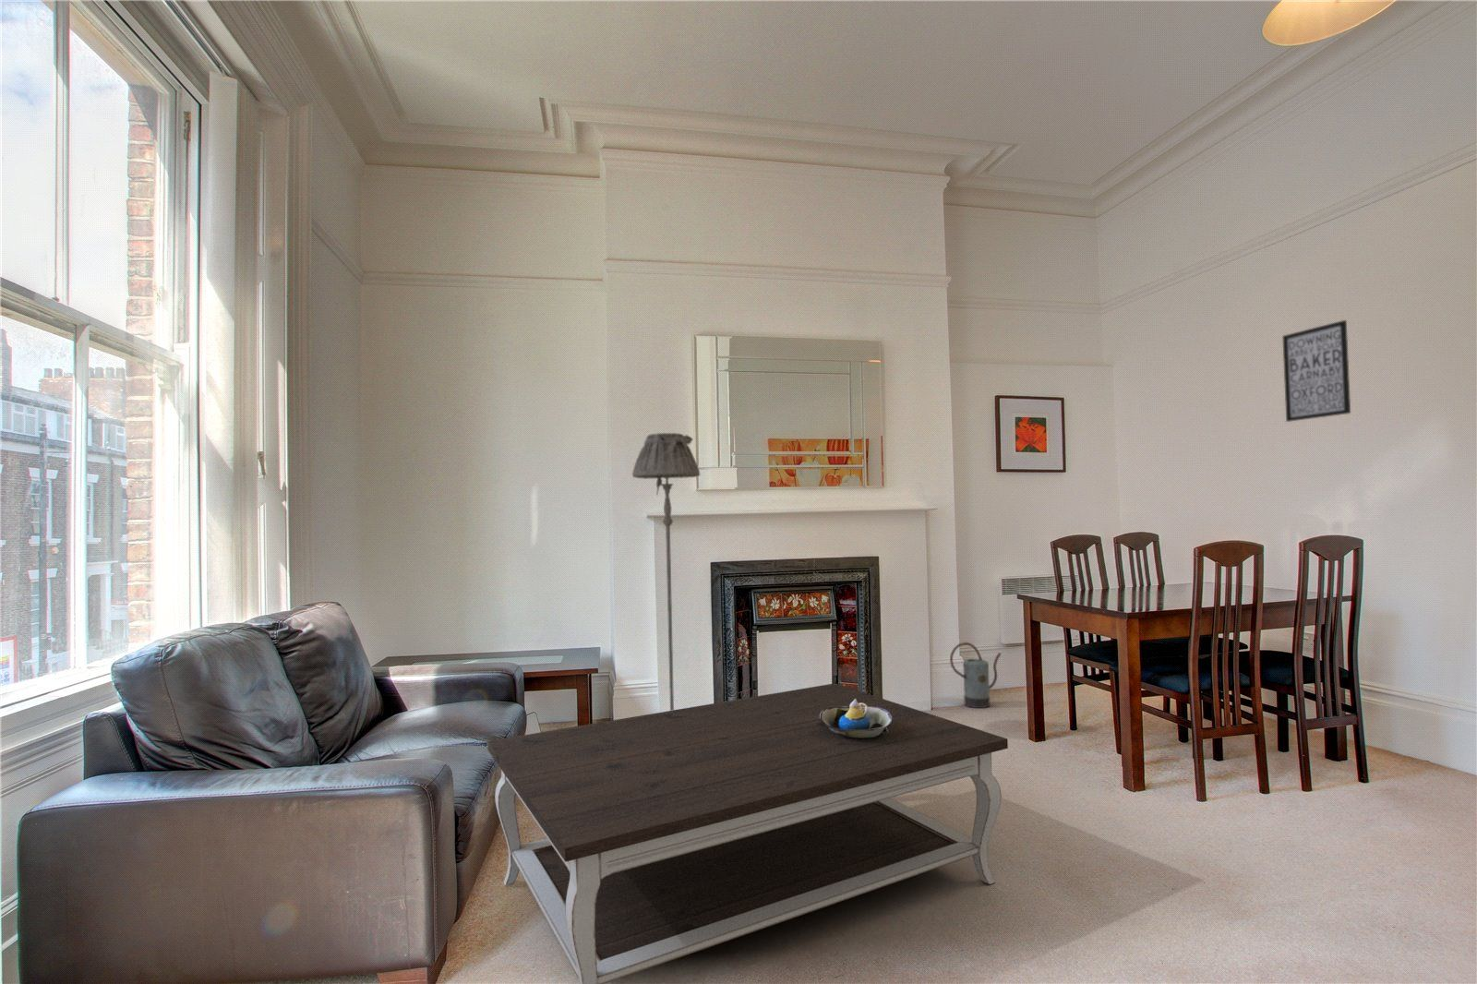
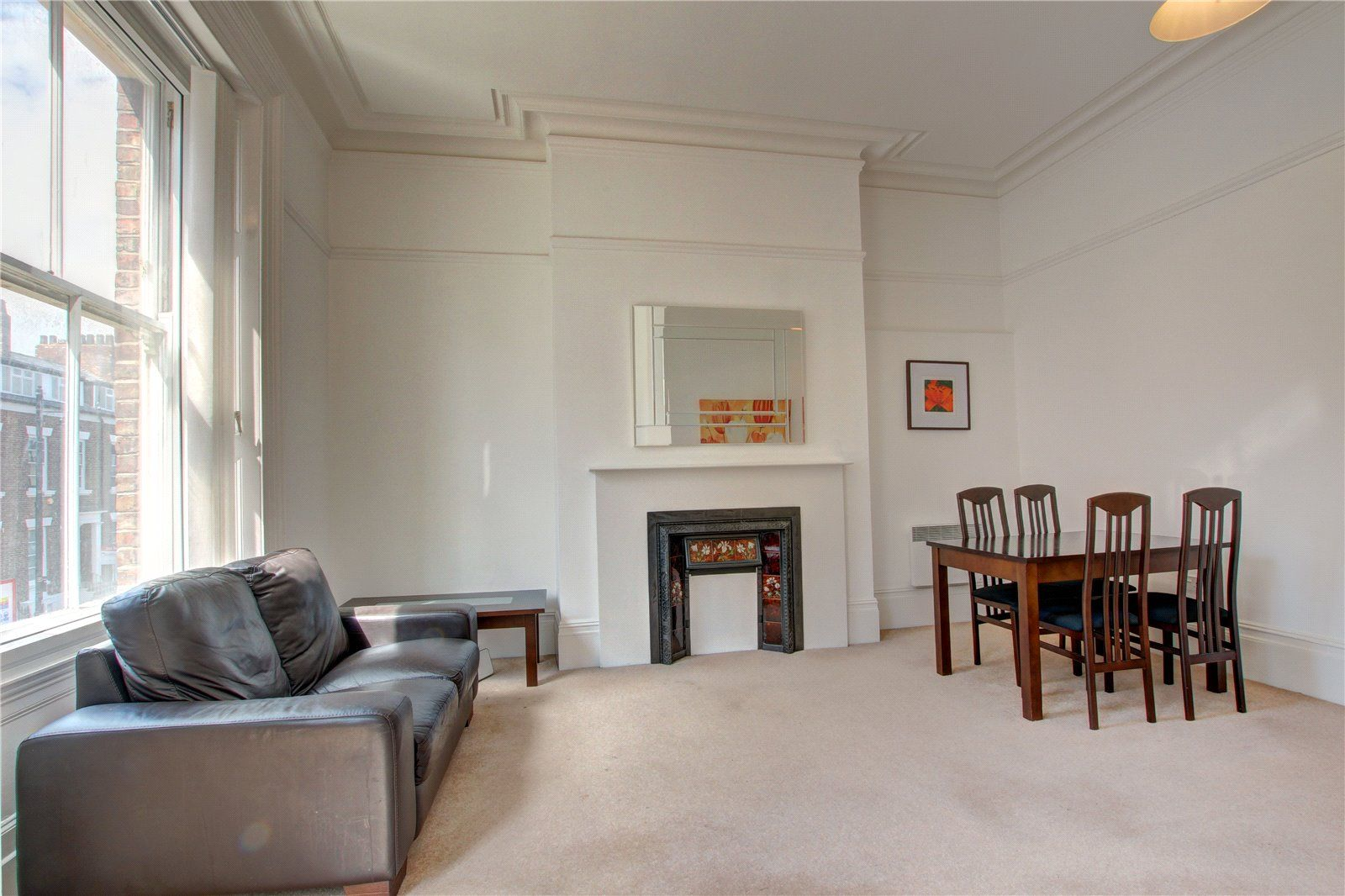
- wall art [1282,320,1352,423]
- watering can [949,641,1003,709]
- coffee table [486,682,1009,984]
- decorative bowl [819,698,893,738]
- floor lamp [631,432,701,711]
